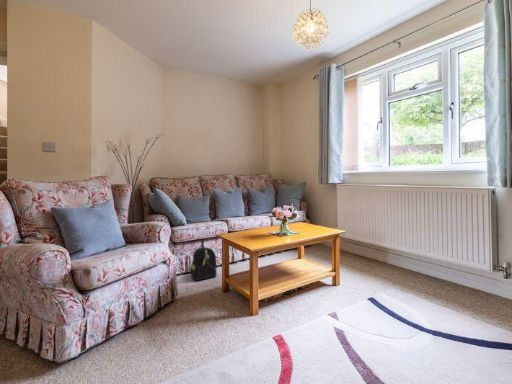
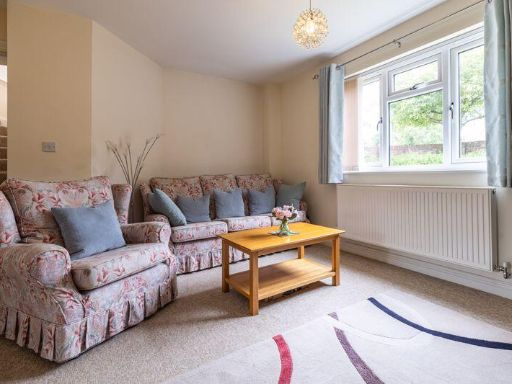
- backpack [189,239,219,282]
